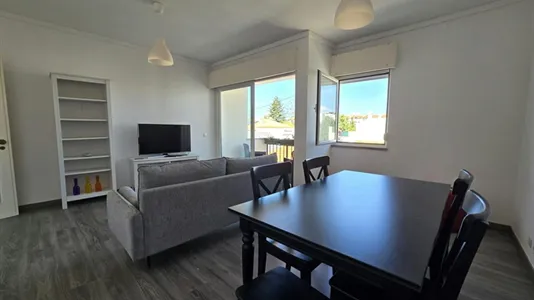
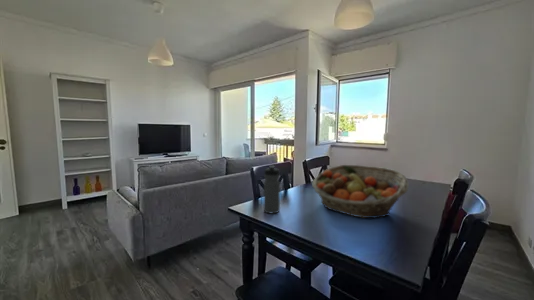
+ fruit basket [311,164,410,219]
+ water bottle [262,165,281,214]
